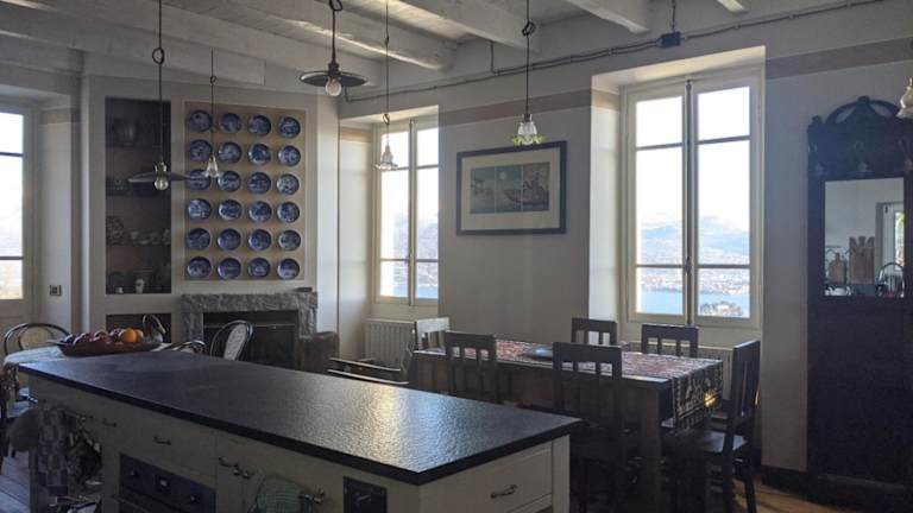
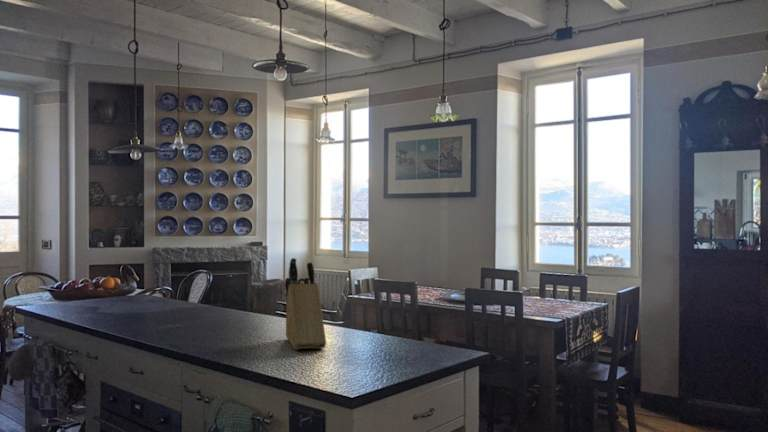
+ knife block [284,257,327,351]
